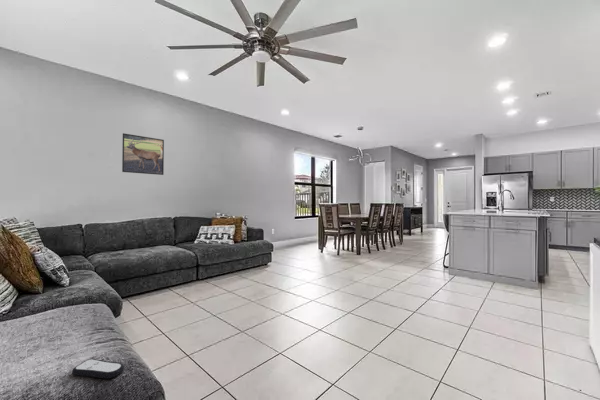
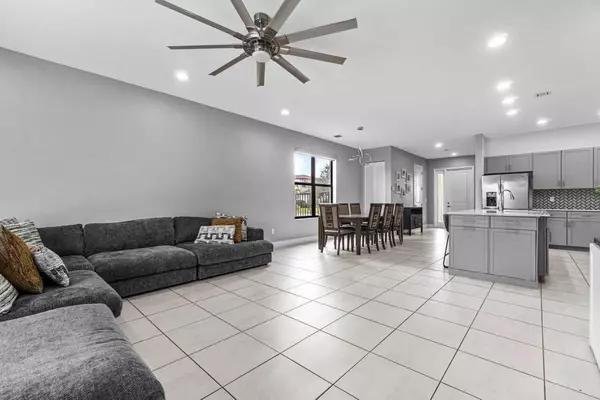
- remote control [71,358,125,379]
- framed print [121,132,165,176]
